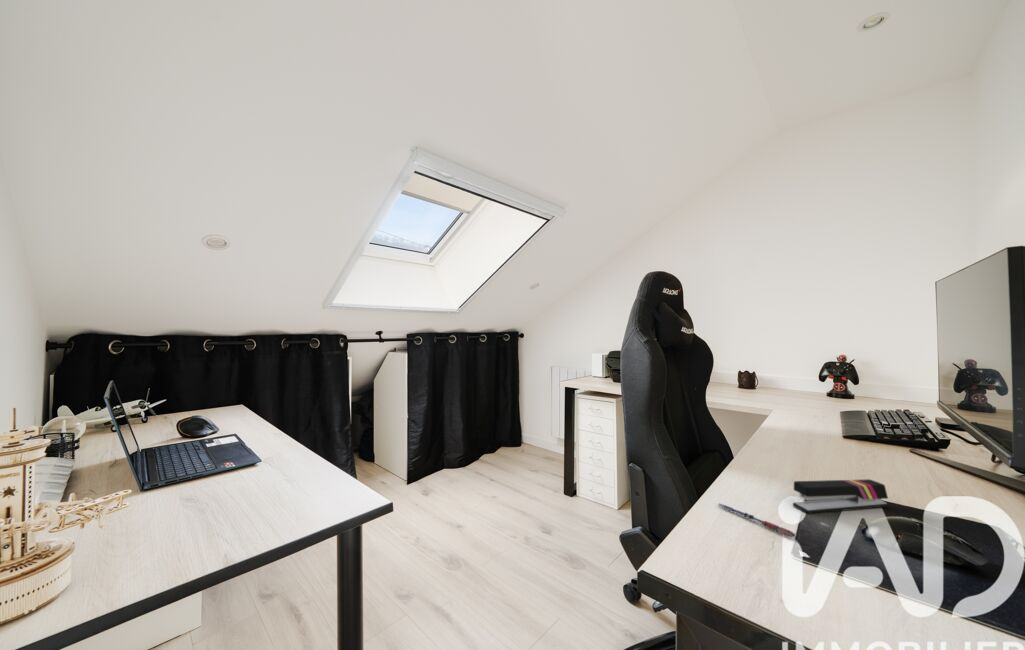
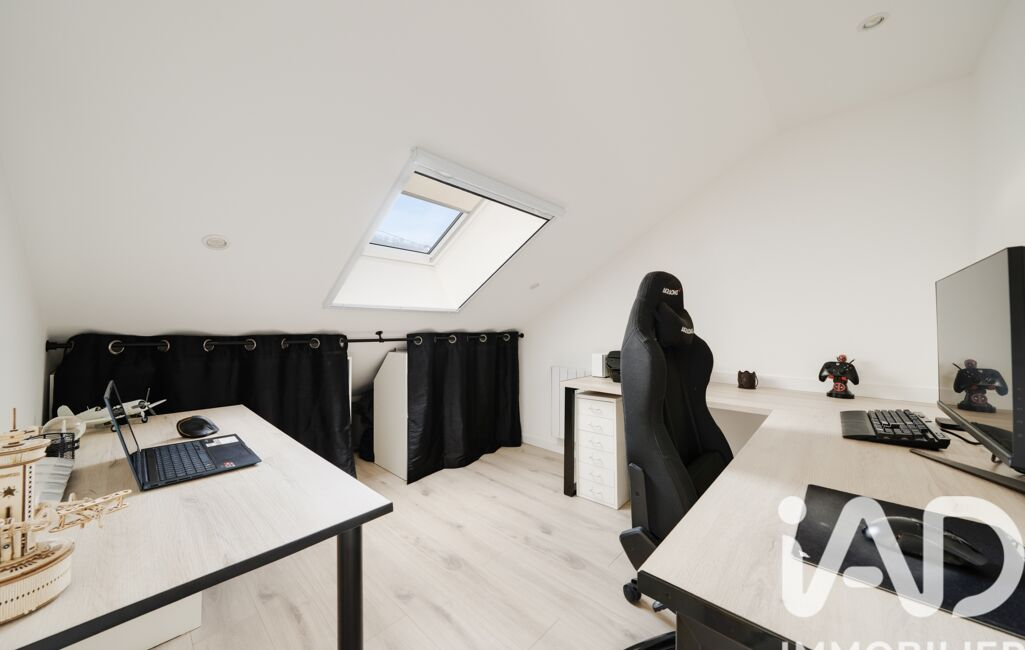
- stapler [792,478,890,515]
- pen [716,502,796,538]
